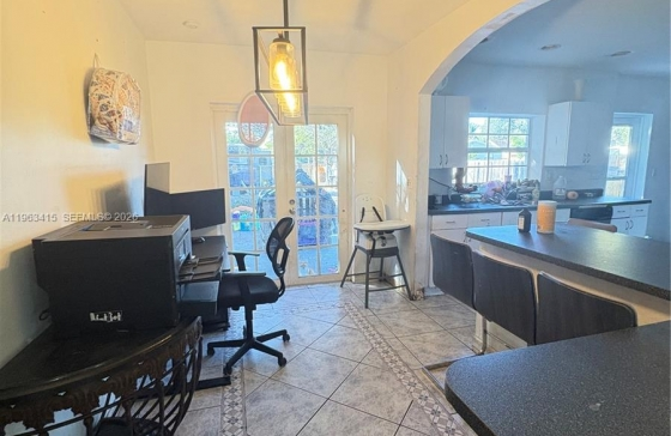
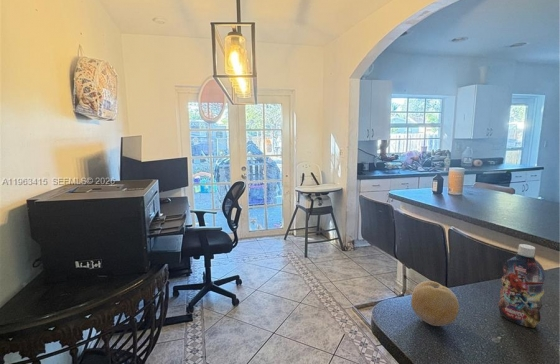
+ bottle [498,243,547,329]
+ fruit [410,280,460,327]
